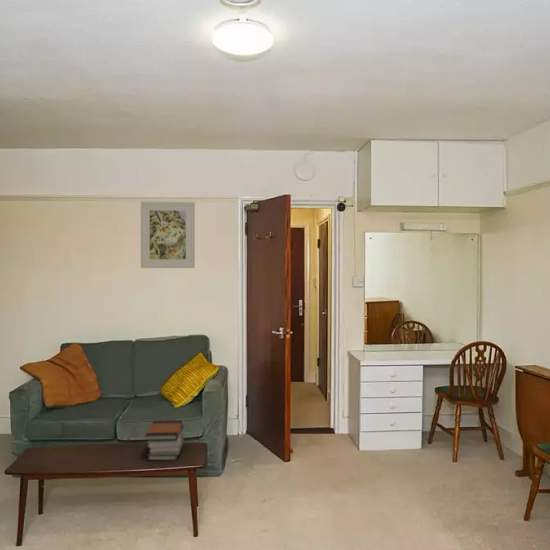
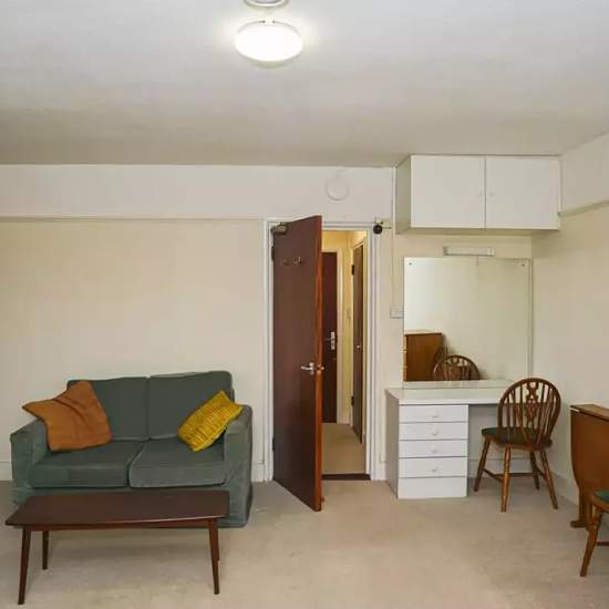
- book stack [144,419,185,461]
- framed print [140,201,196,269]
